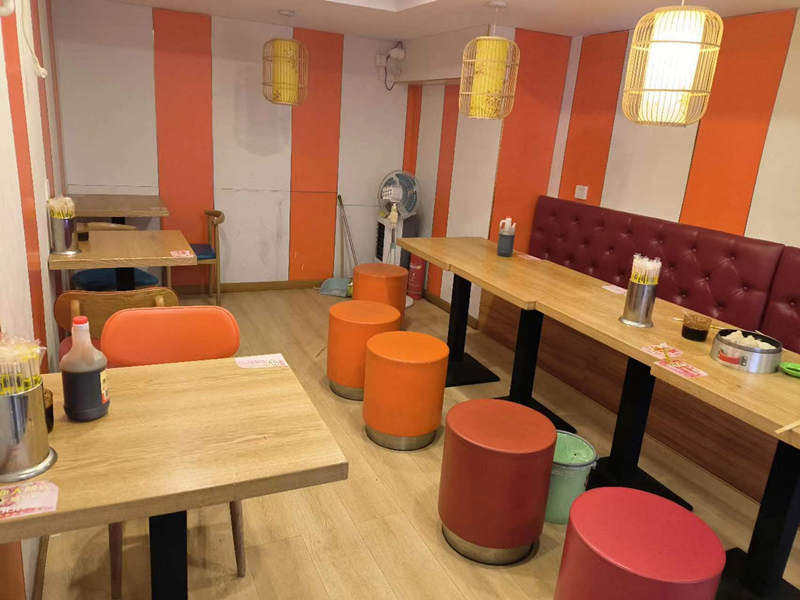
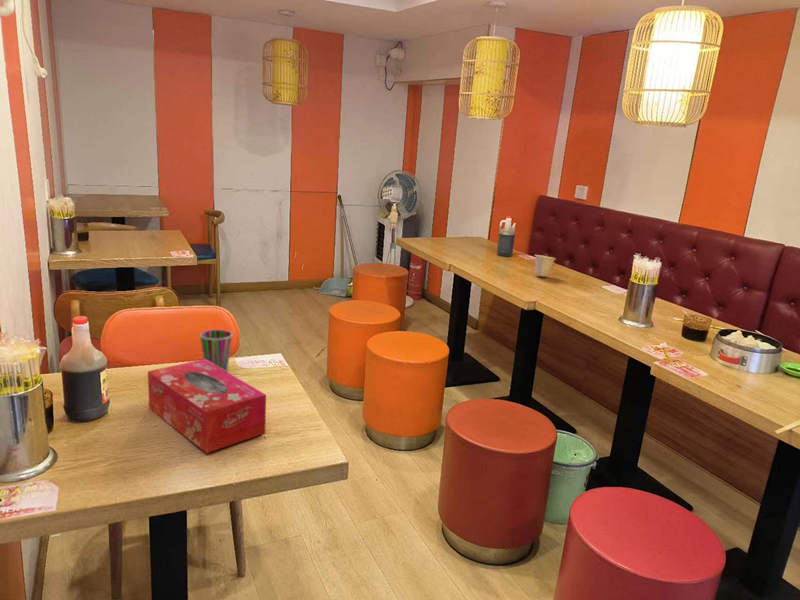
+ tissue box [147,358,267,454]
+ cup [533,254,557,278]
+ cup [199,329,234,372]
